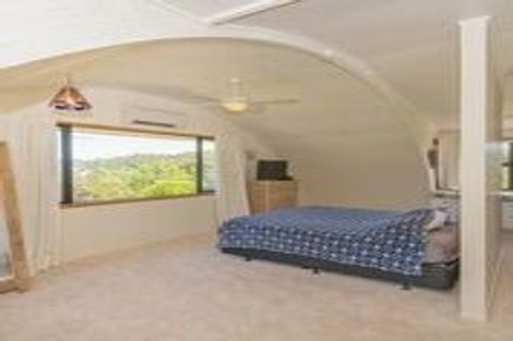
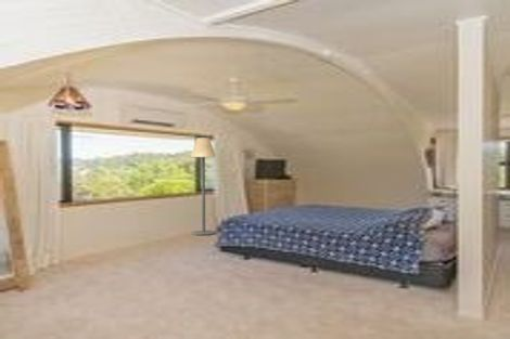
+ floor lamp [190,136,217,236]
